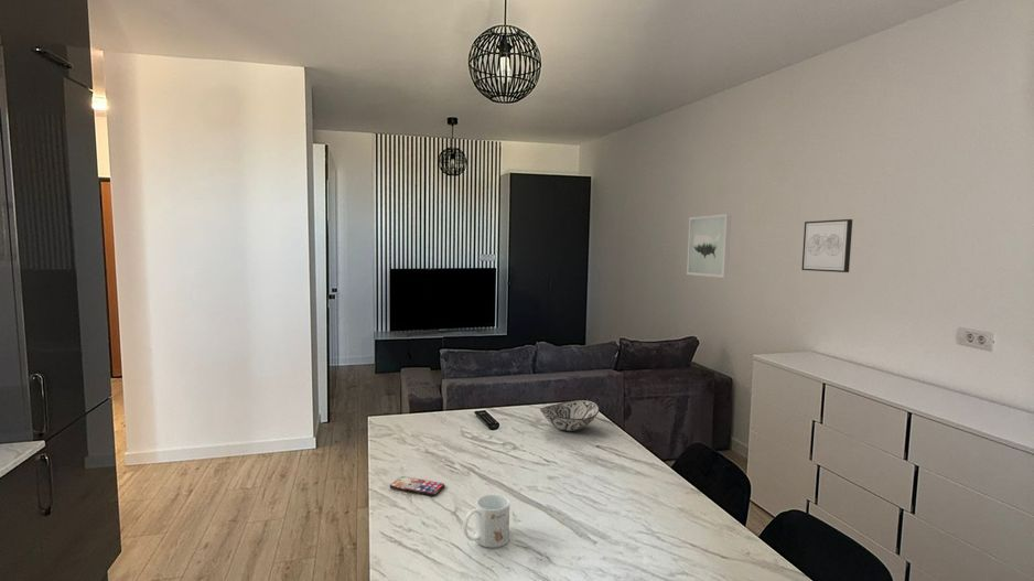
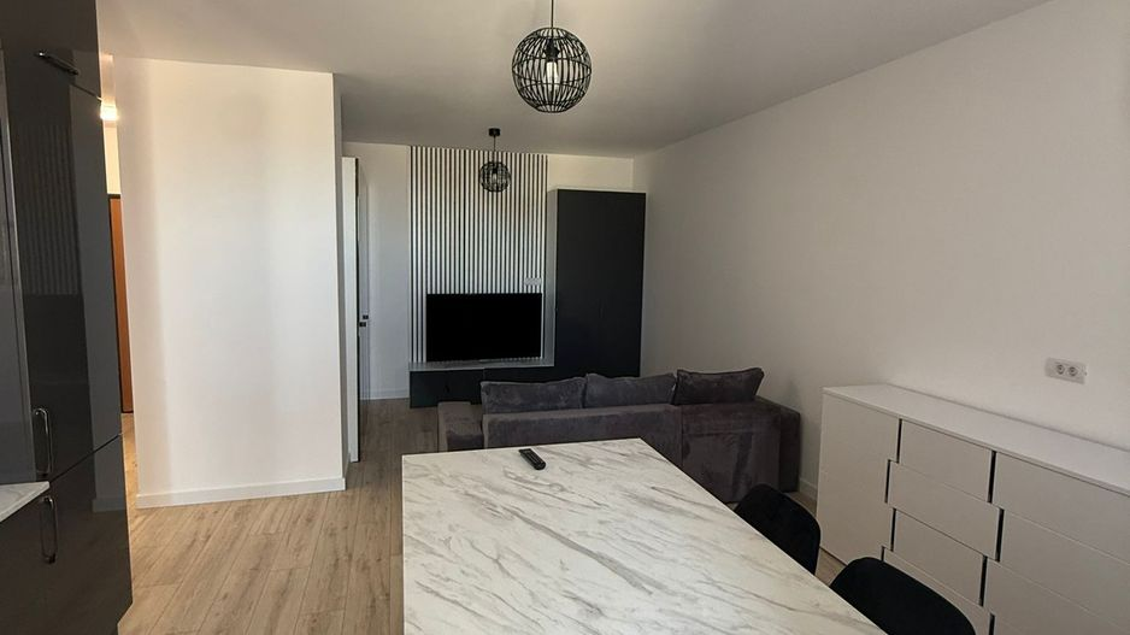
- mug [462,493,510,549]
- wall art [686,213,732,279]
- decorative bowl [539,399,601,432]
- smartphone [389,475,445,497]
- wall art [800,218,853,273]
